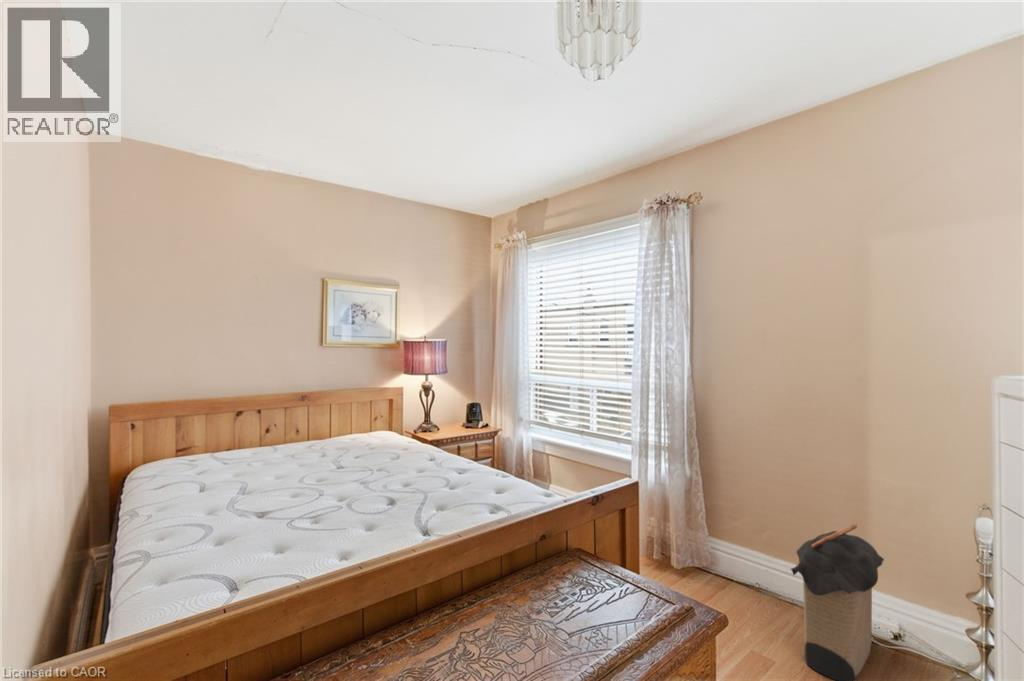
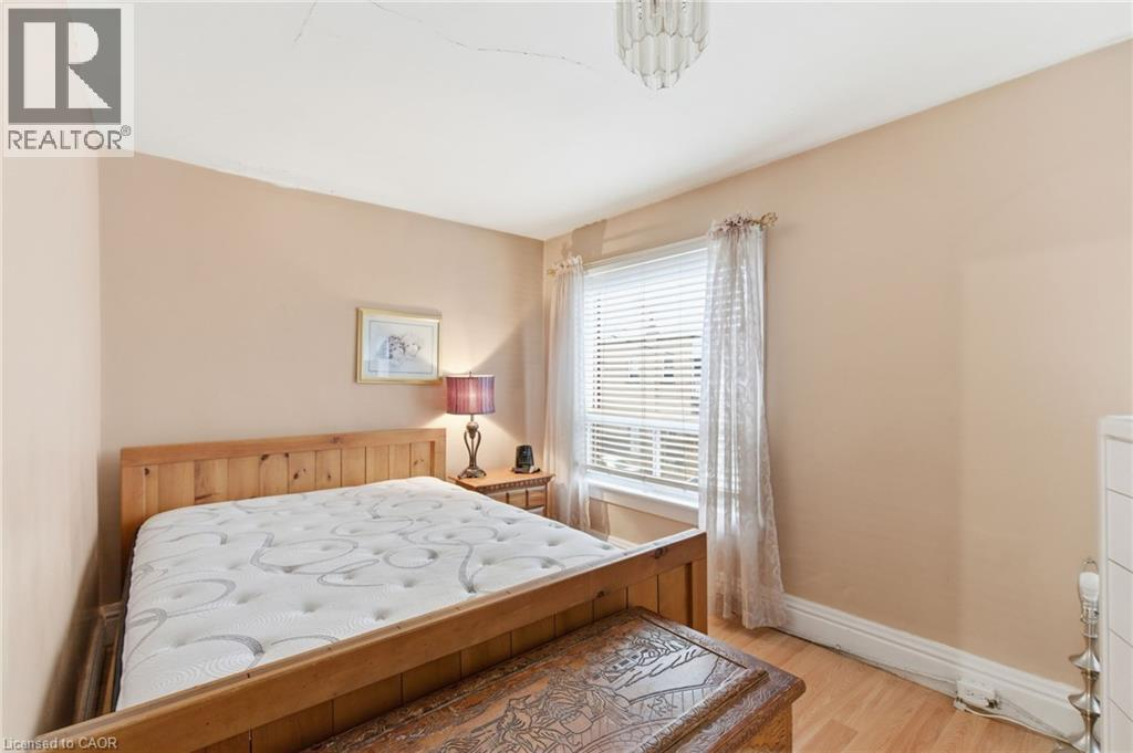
- laundry hamper [790,523,885,681]
